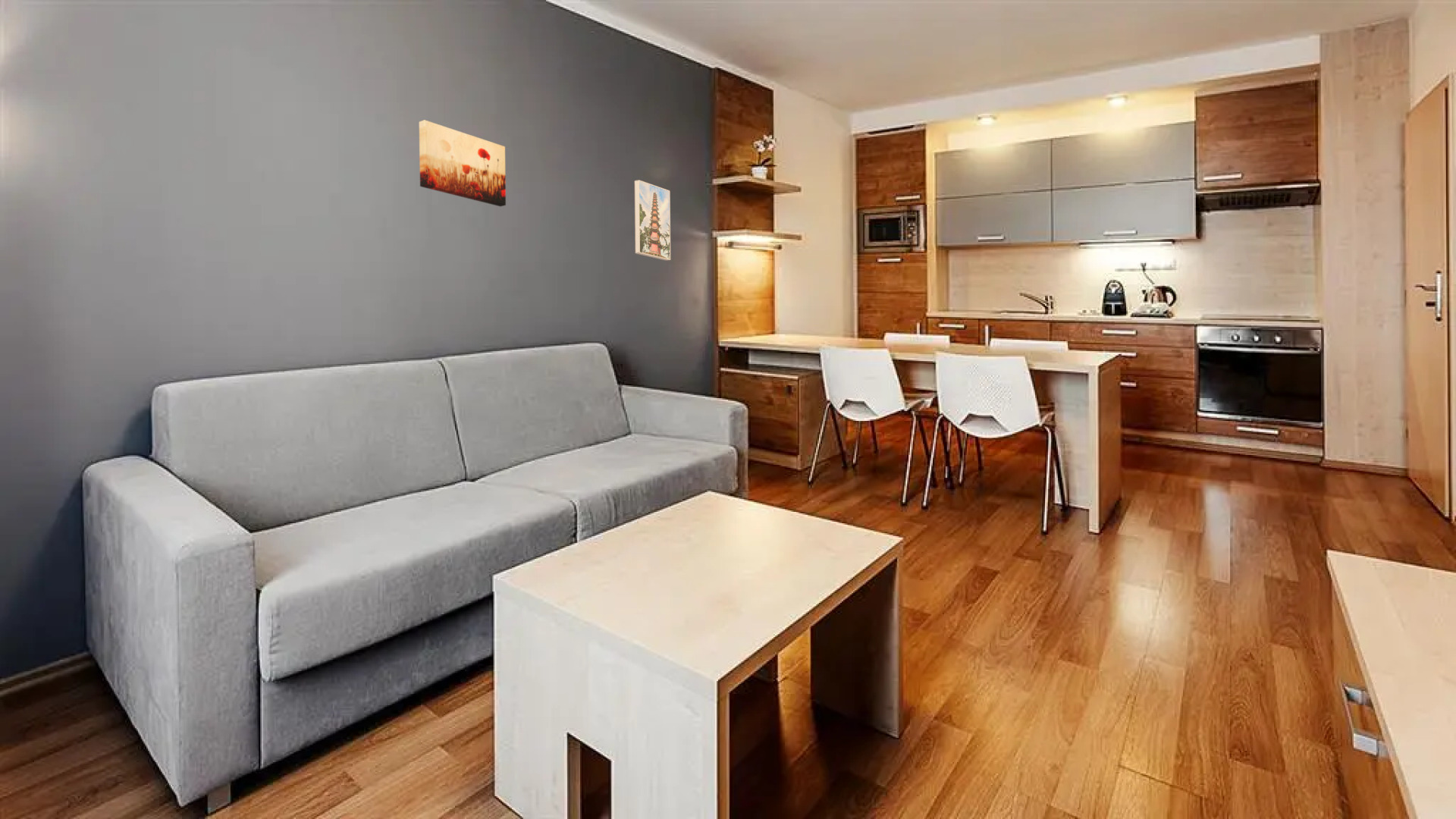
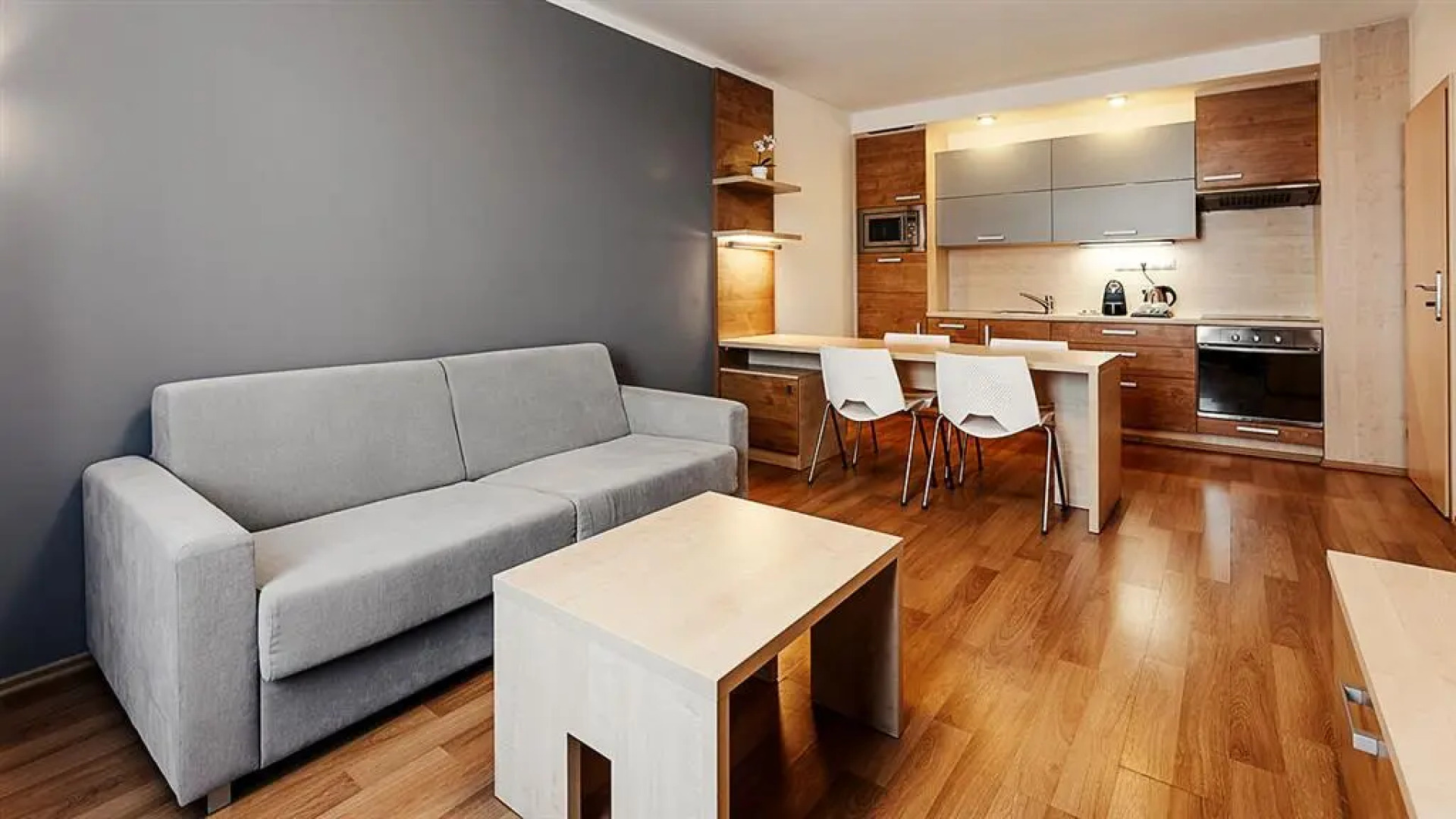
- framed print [634,179,671,262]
- wall art [419,119,507,207]
